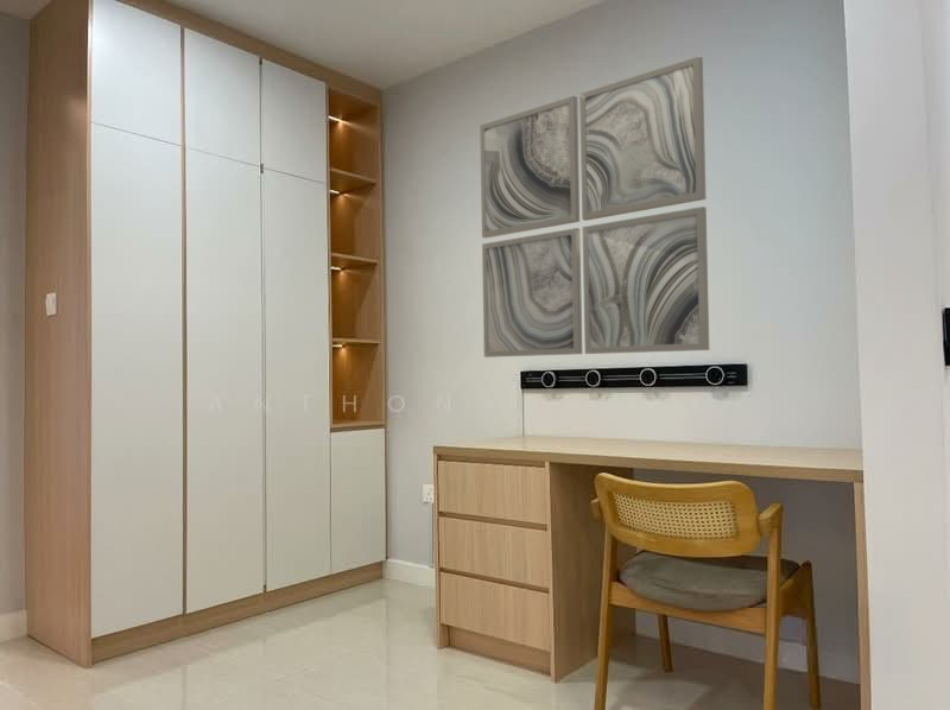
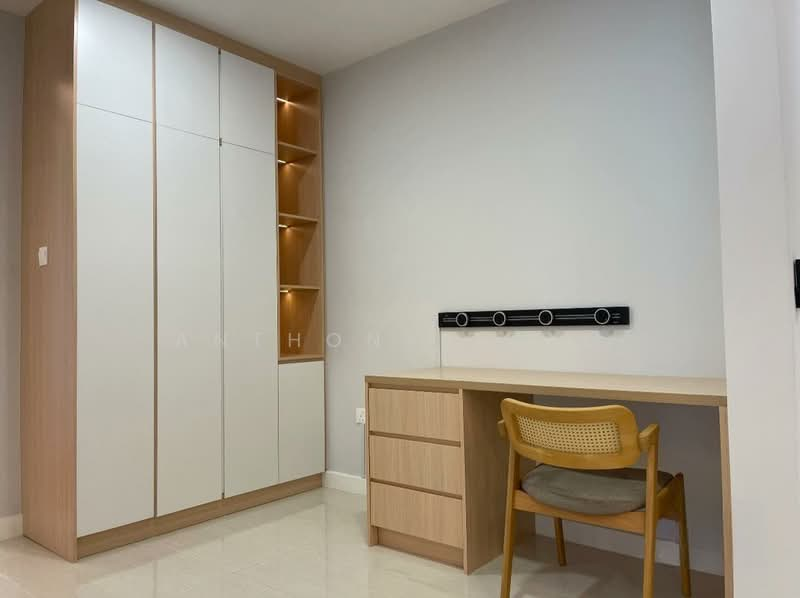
- wall art [479,55,710,359]
